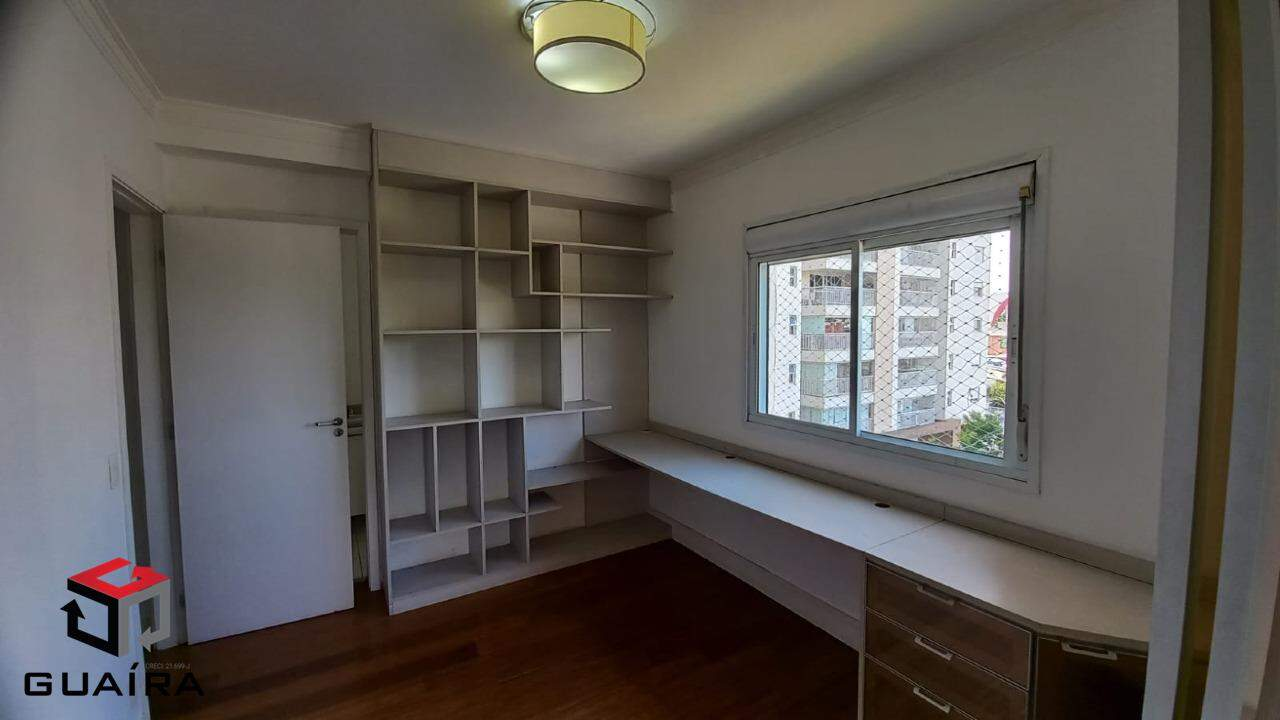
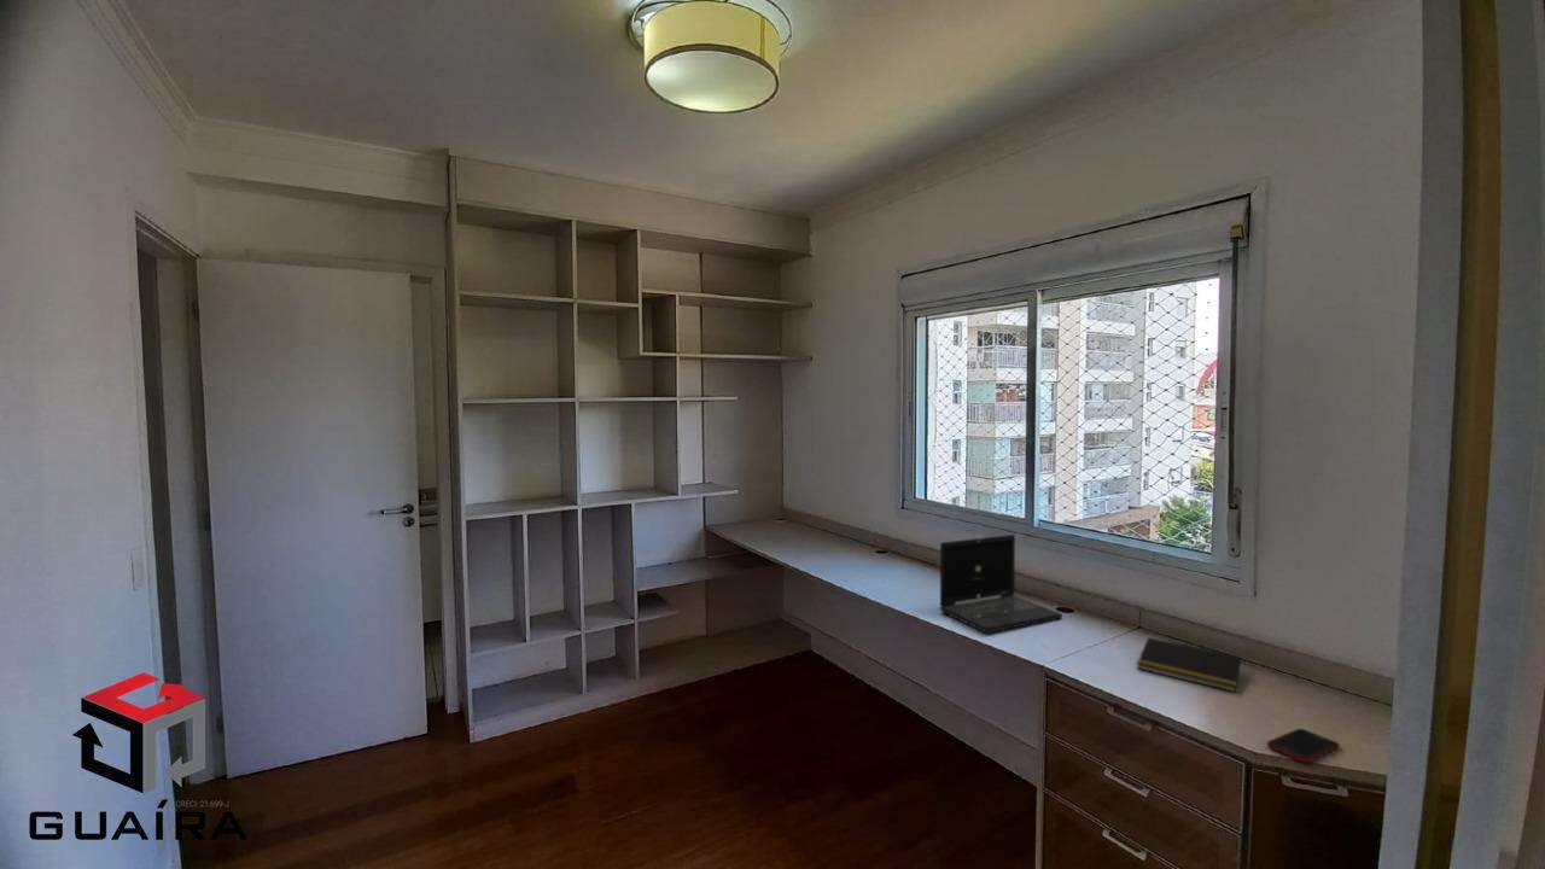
+ laptop [939,533,1063,634]
+ notepad [1136,636,1243,693]
+ cell phone [1266,728,1341,764]
